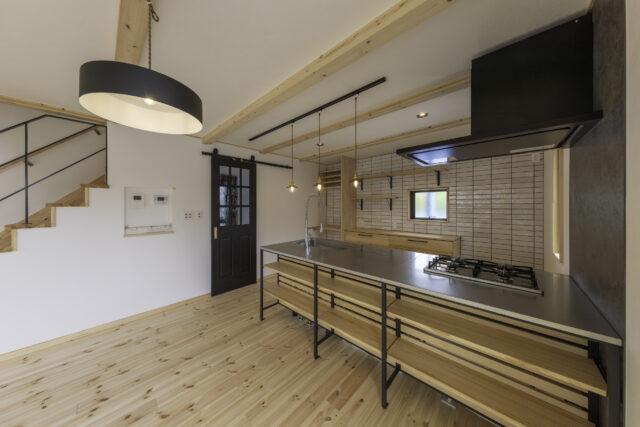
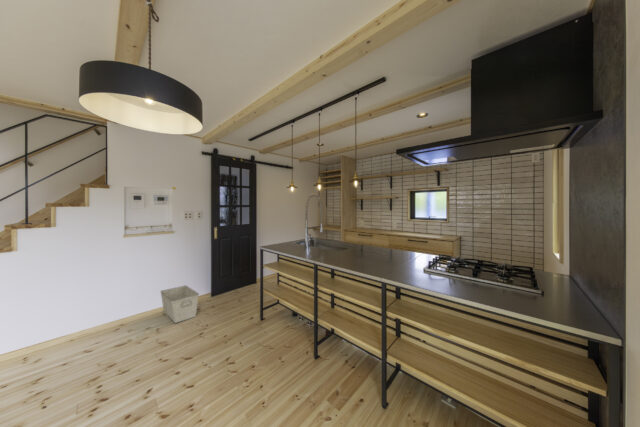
+ storage bin [159,285,200,324]
